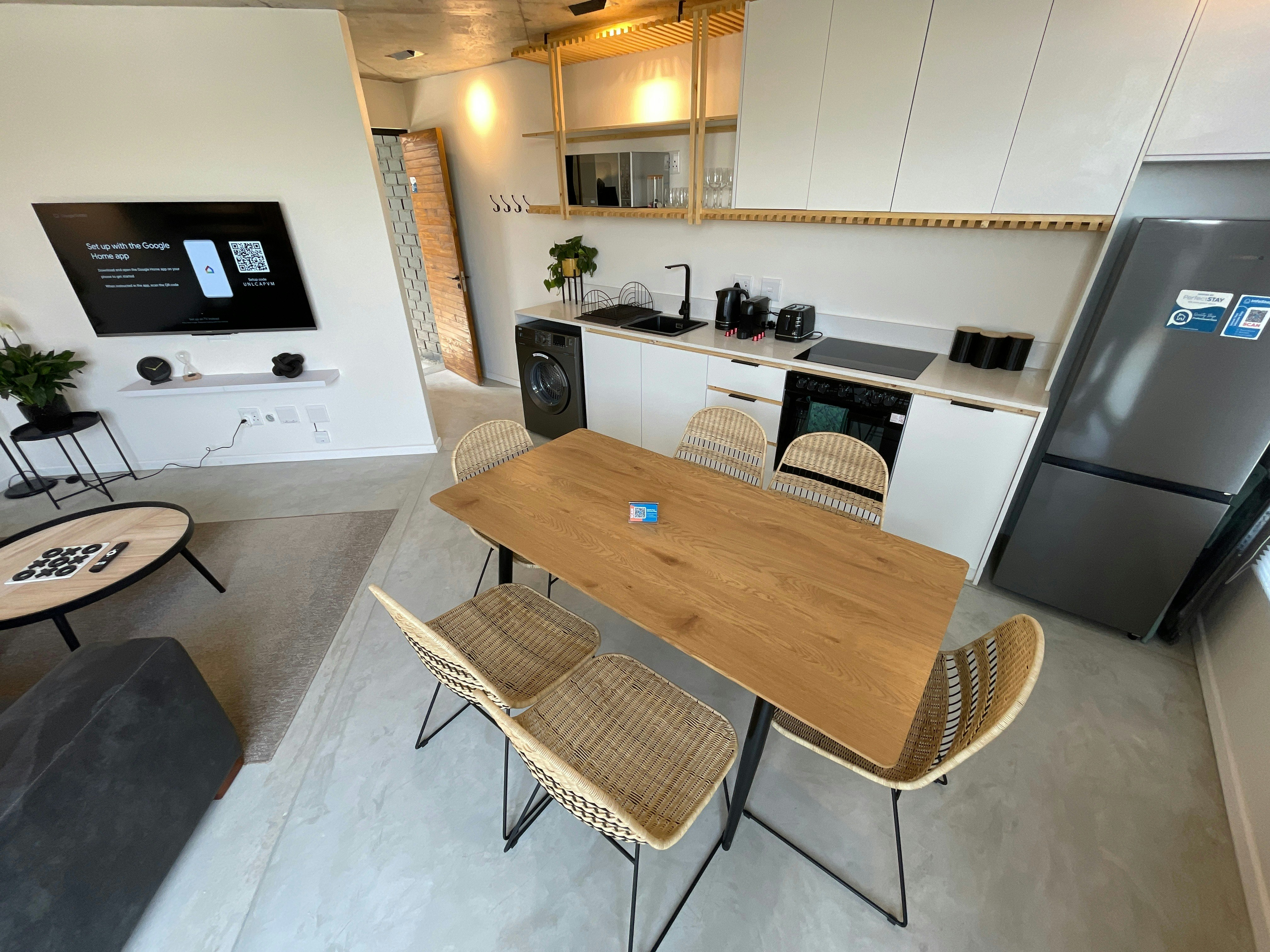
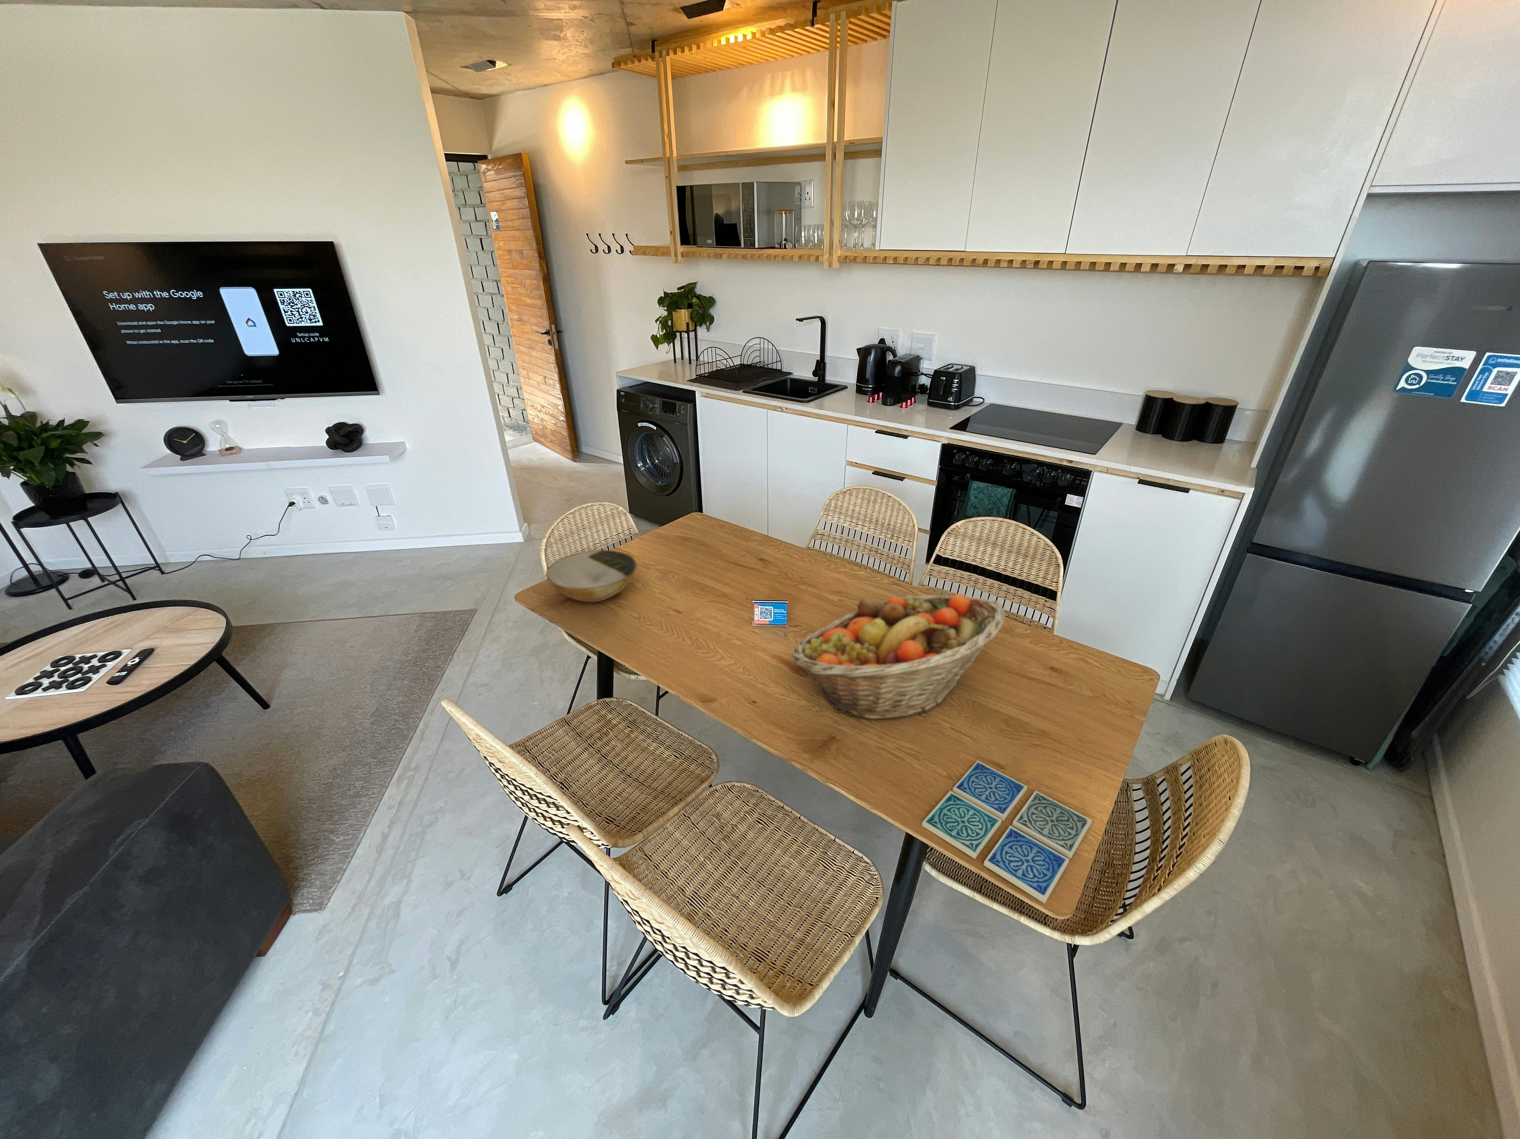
+ fruit basket [790,593,1005,719]
+ drink coaster [922,760,1093,903]
+ bowl [545,549,638,603]
